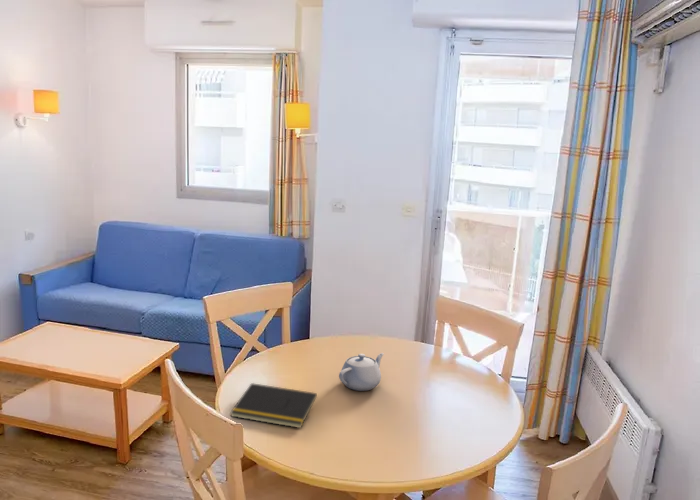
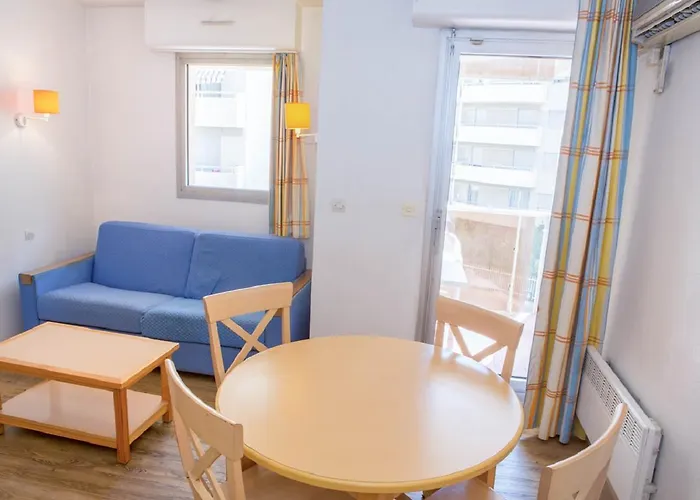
- teapot [338,352,385,392]
- notepad [229,382,318,429]
